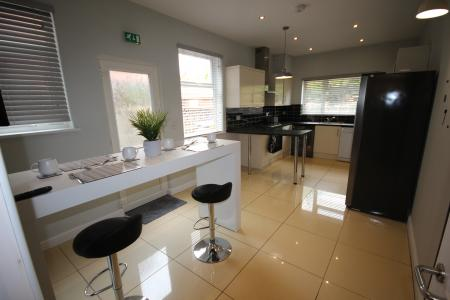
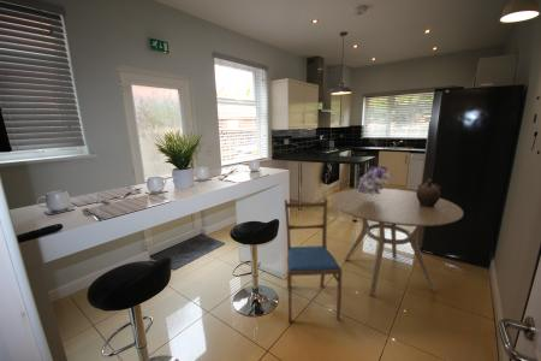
+ dining table [329,188,464,297]
+ bouquet [357,165,398,197]
+ ceramic jug [415,178,442,207]
+ dining chair [284,197,344,324]
